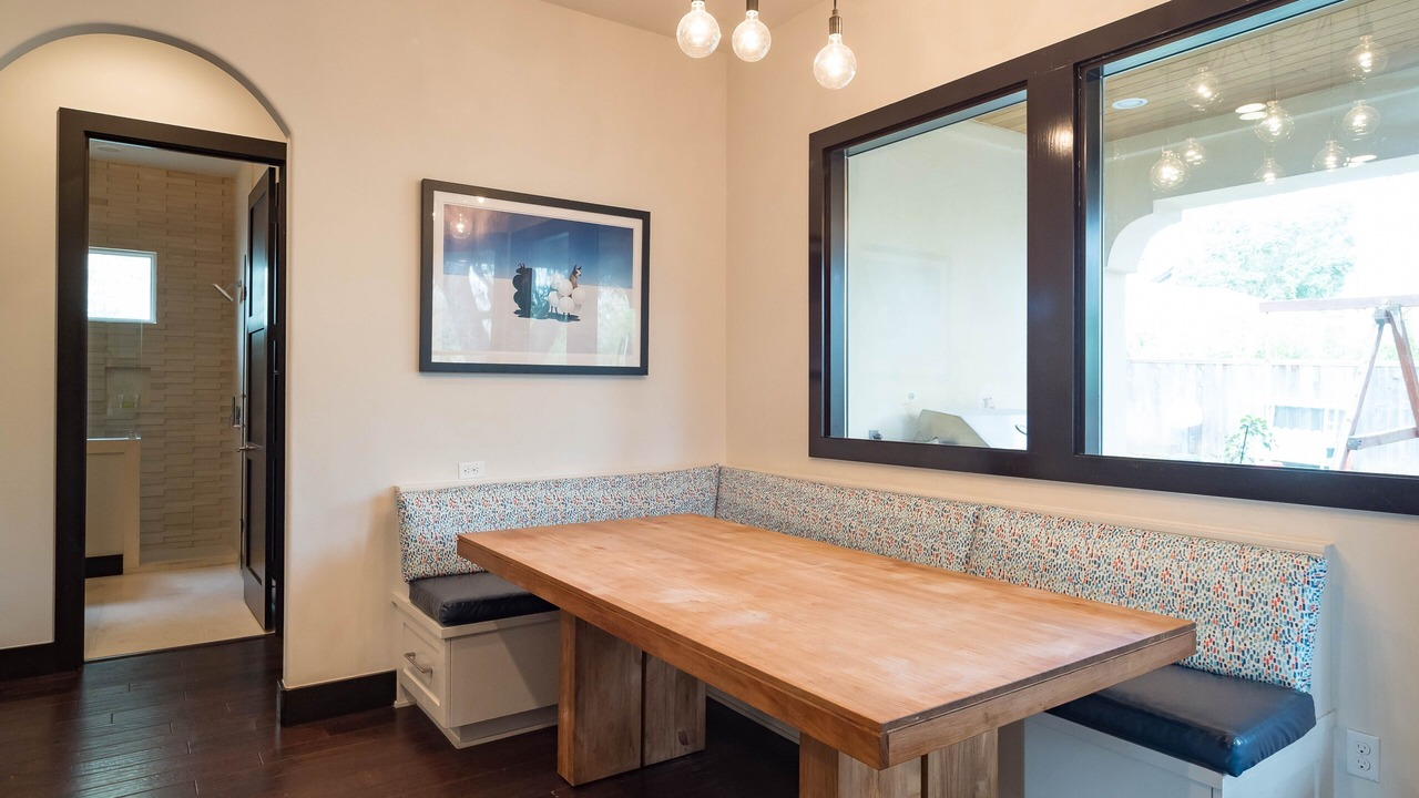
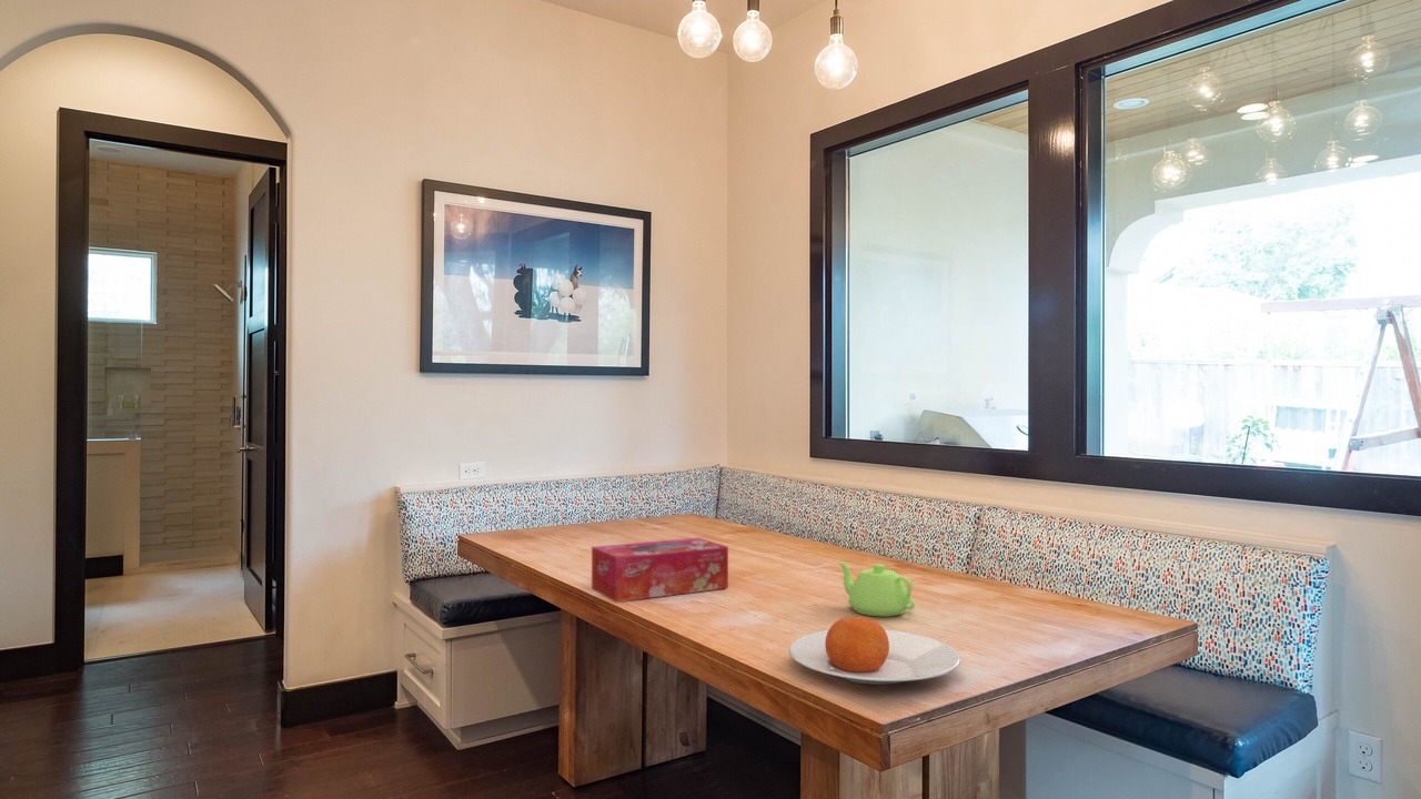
+ plate [788,615,961,686]
+ tissue box [591,537,729,603]
+ teapot [837,560,916,618]
